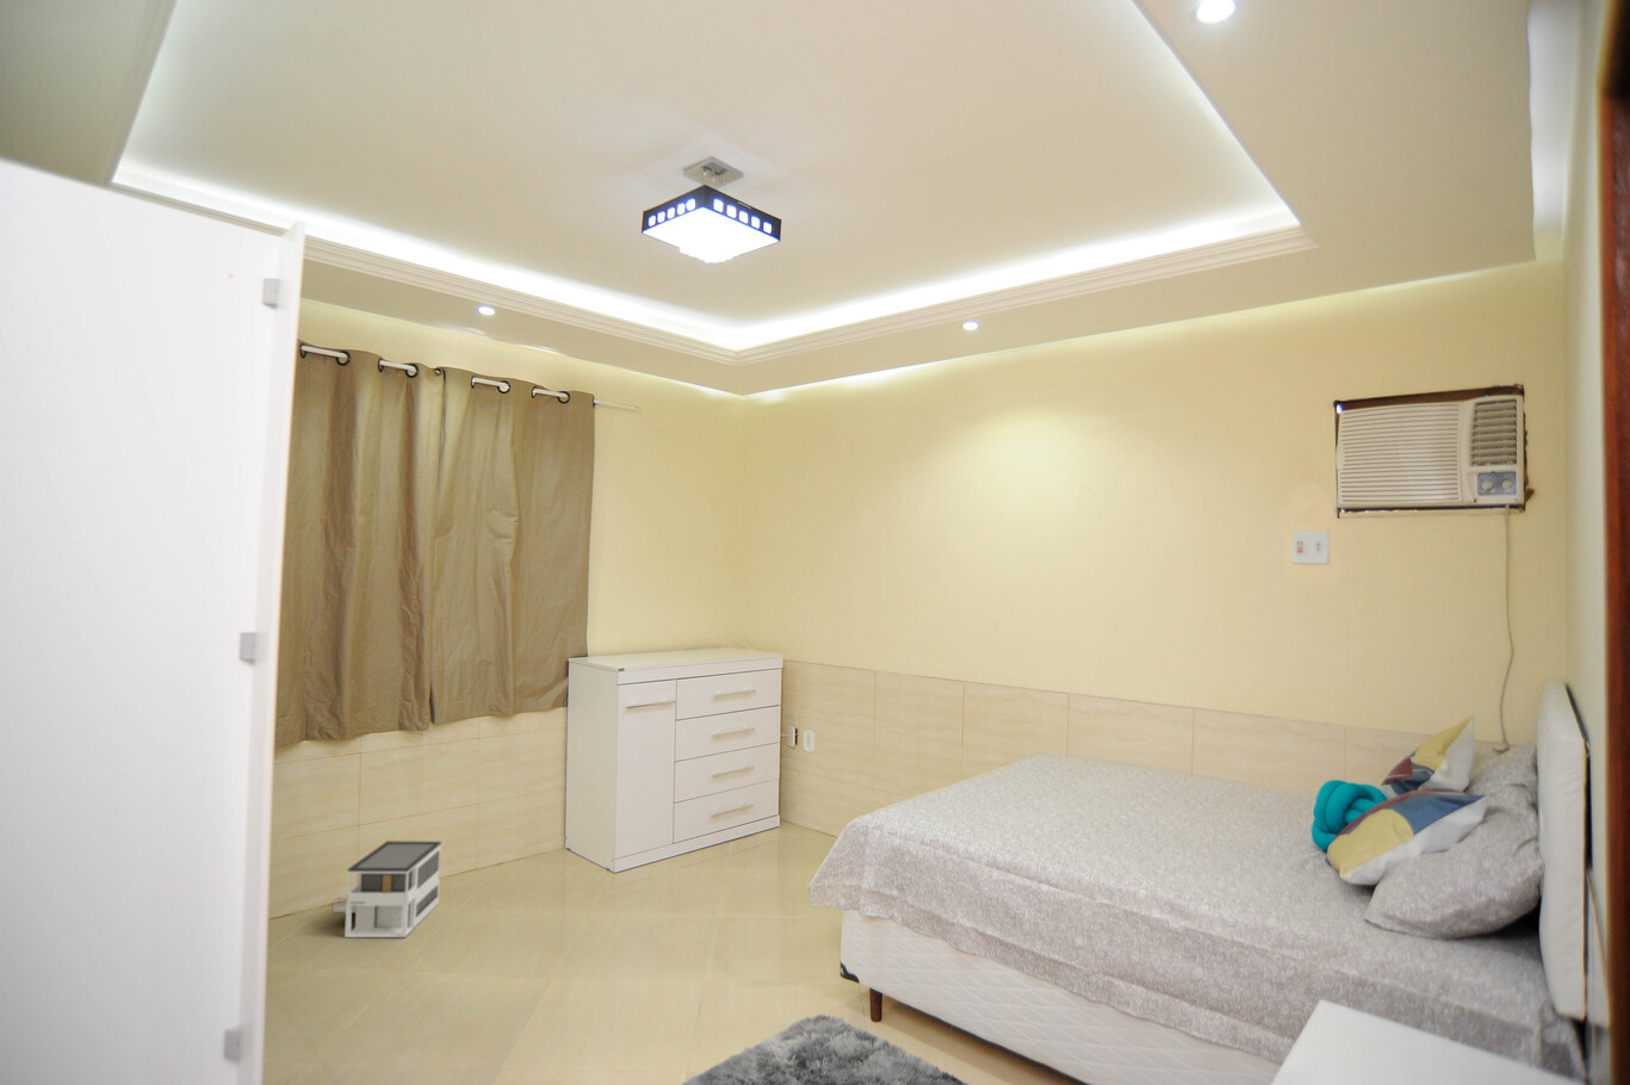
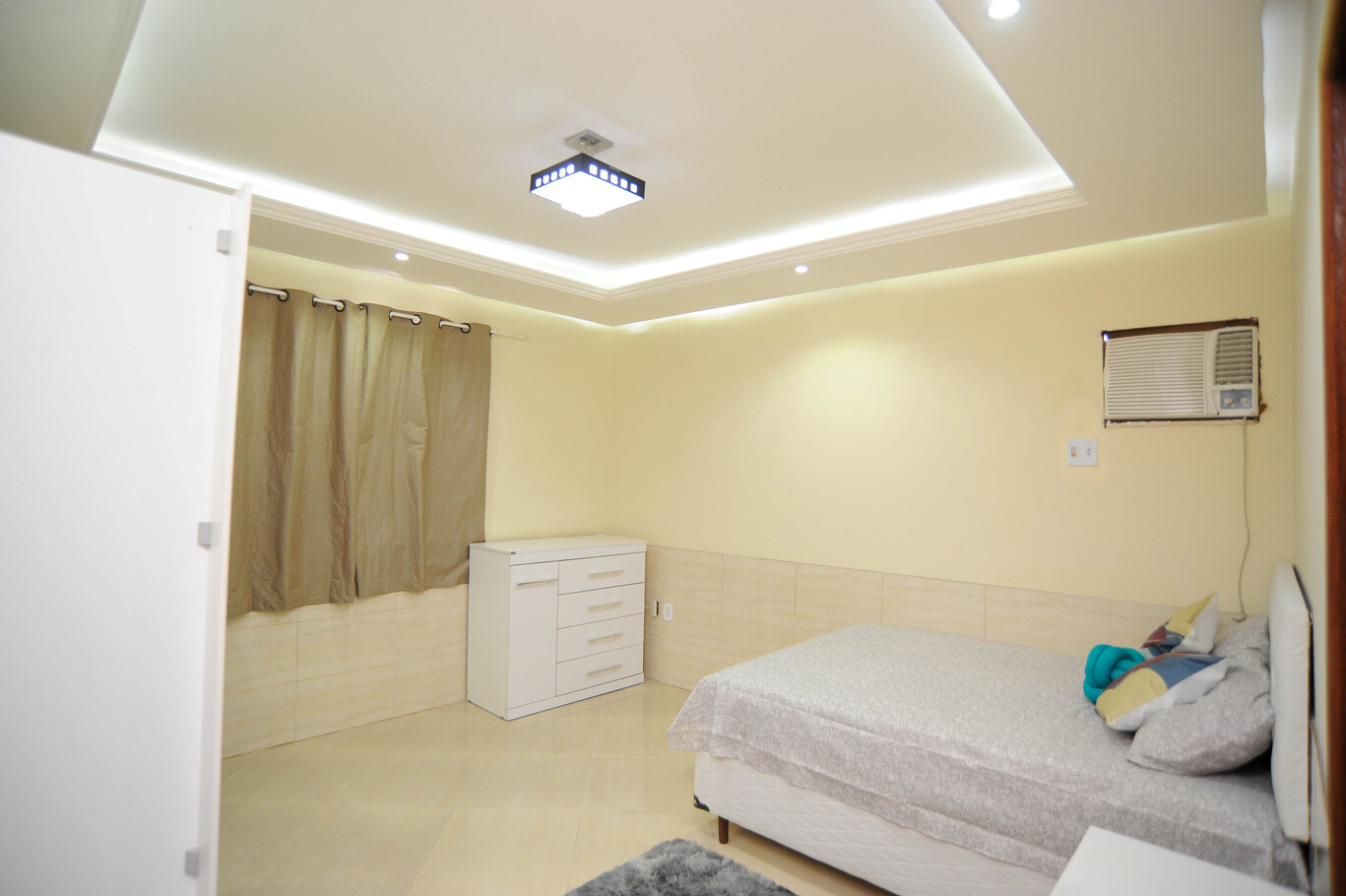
- architectural model [331,839,442,938]
